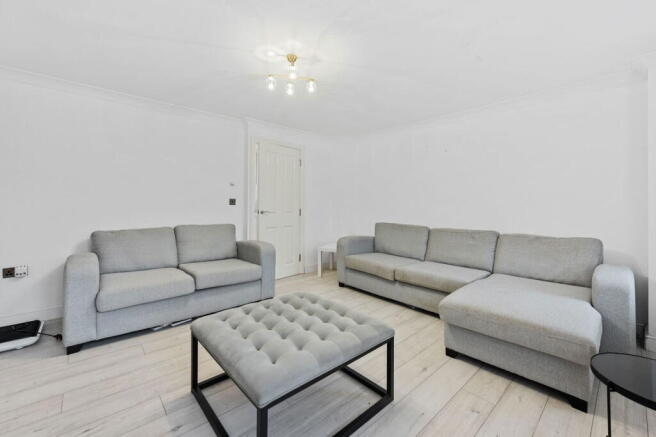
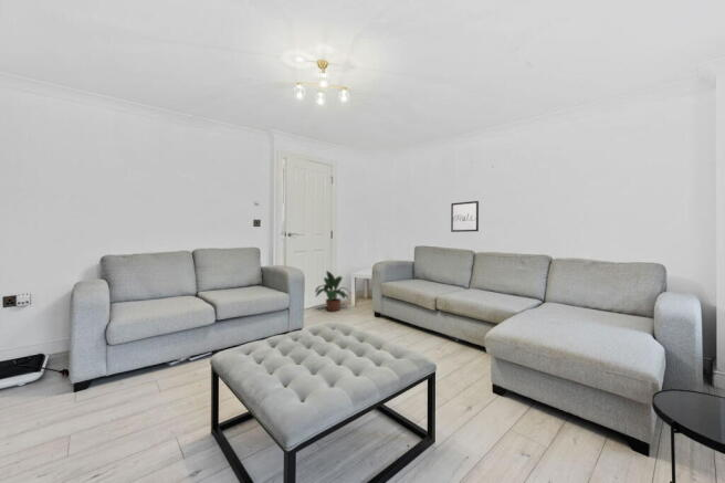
+ potted plant [314,270,353,312]
+ wall art [450,200,480,233]
